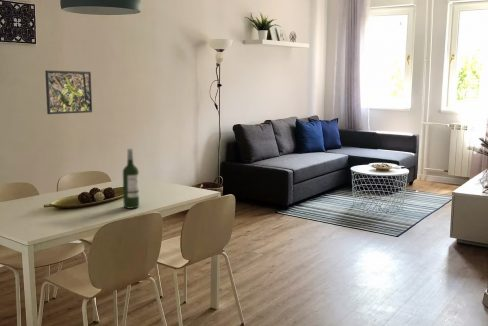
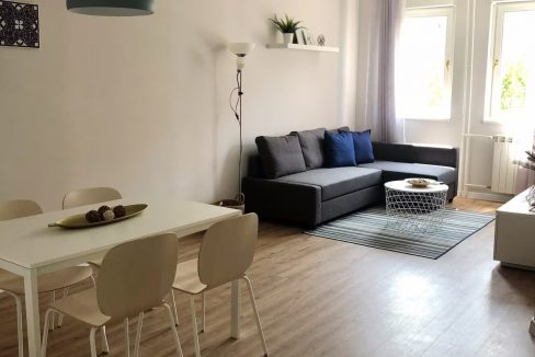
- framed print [44,69,93,115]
- wine bottle [122,148,140,210]
